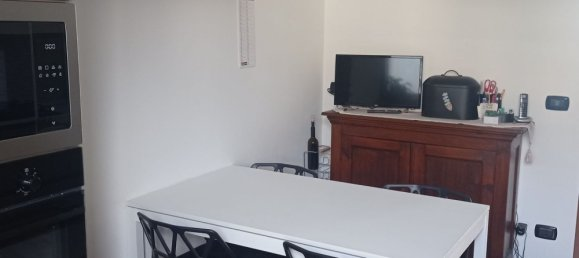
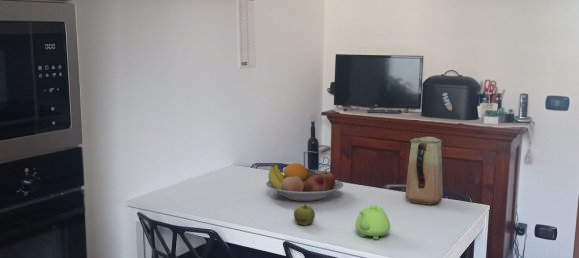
+ vase [405,136,444,206]
+ fruit bowl [265,162,344,202]
+ teapot [354,204,391,241]
+ apple [293,204,316,227]
